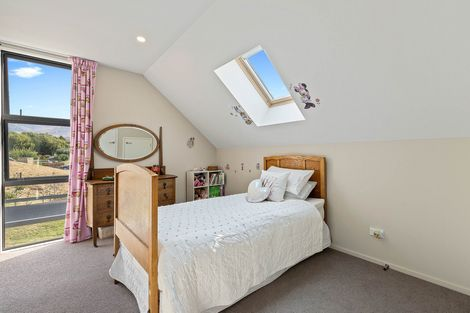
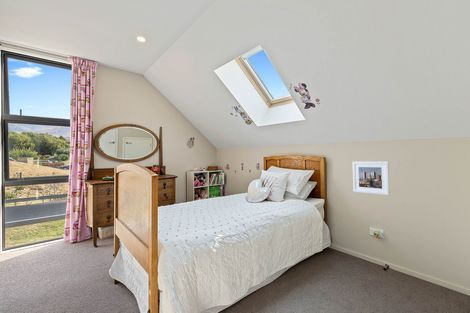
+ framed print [352,161,391,196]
